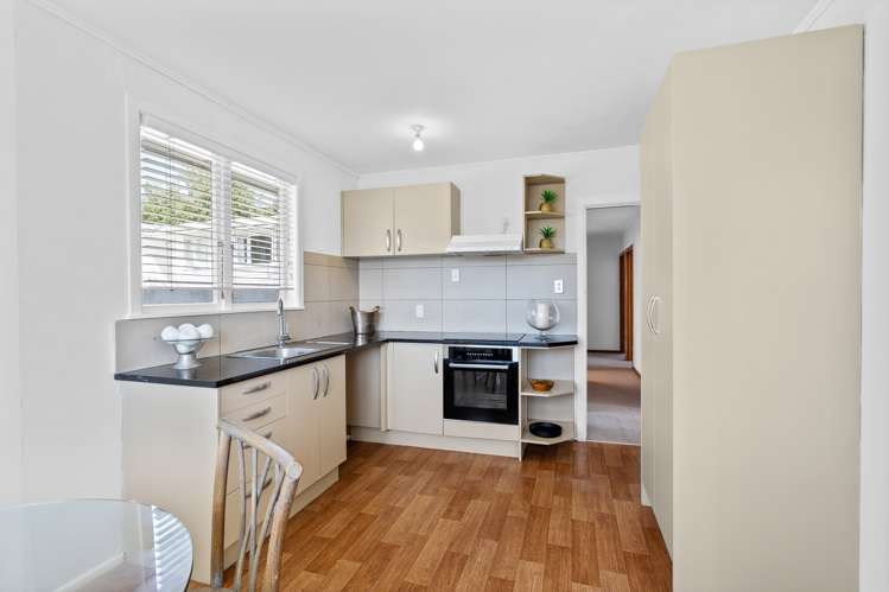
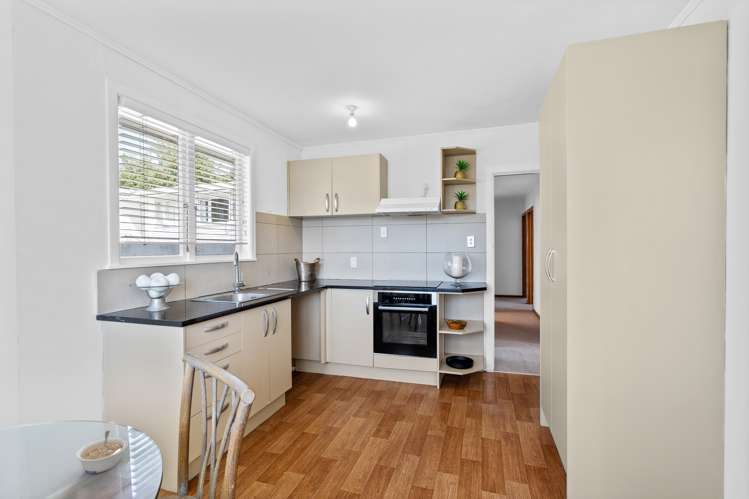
+ legume [74,430,129,474]
